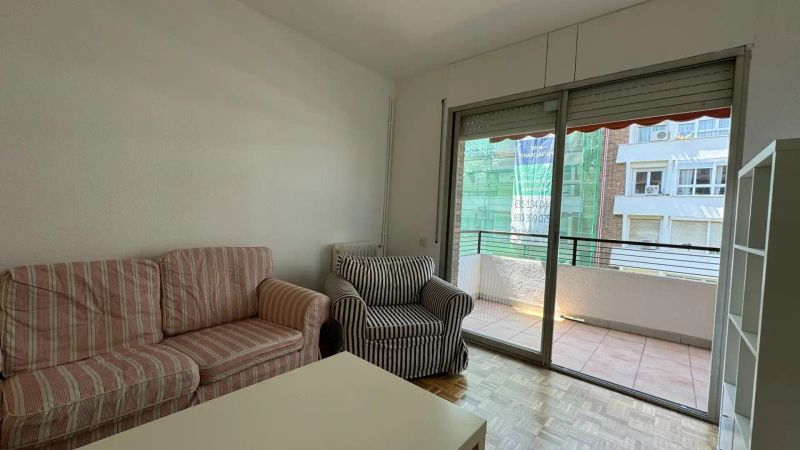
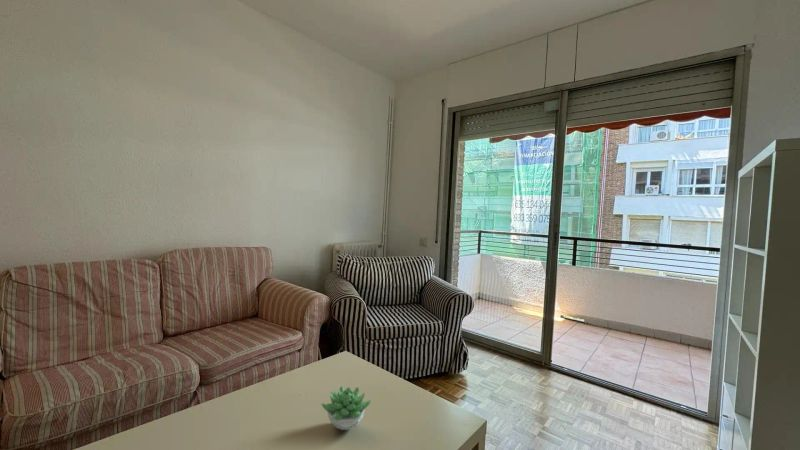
+ succulent plant [320,385,372,431]
